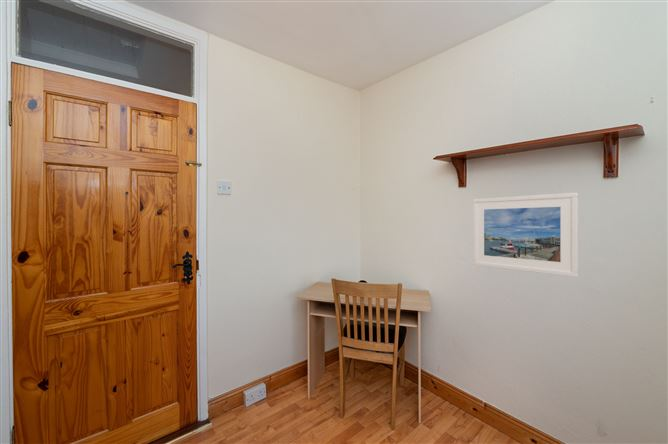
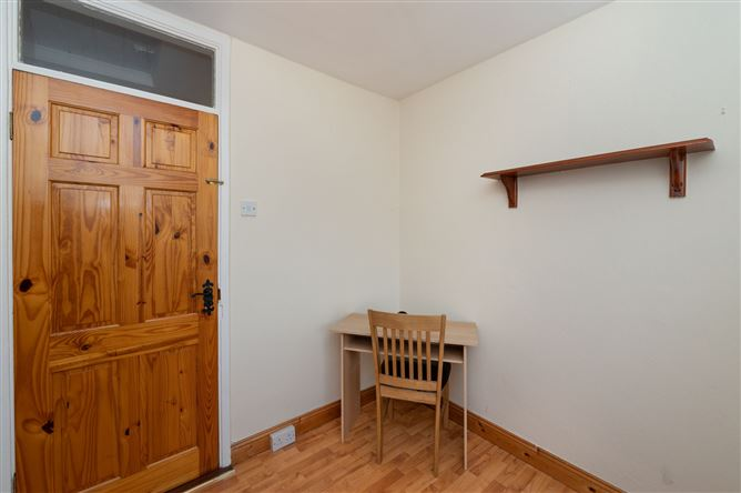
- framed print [472,192,579,278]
